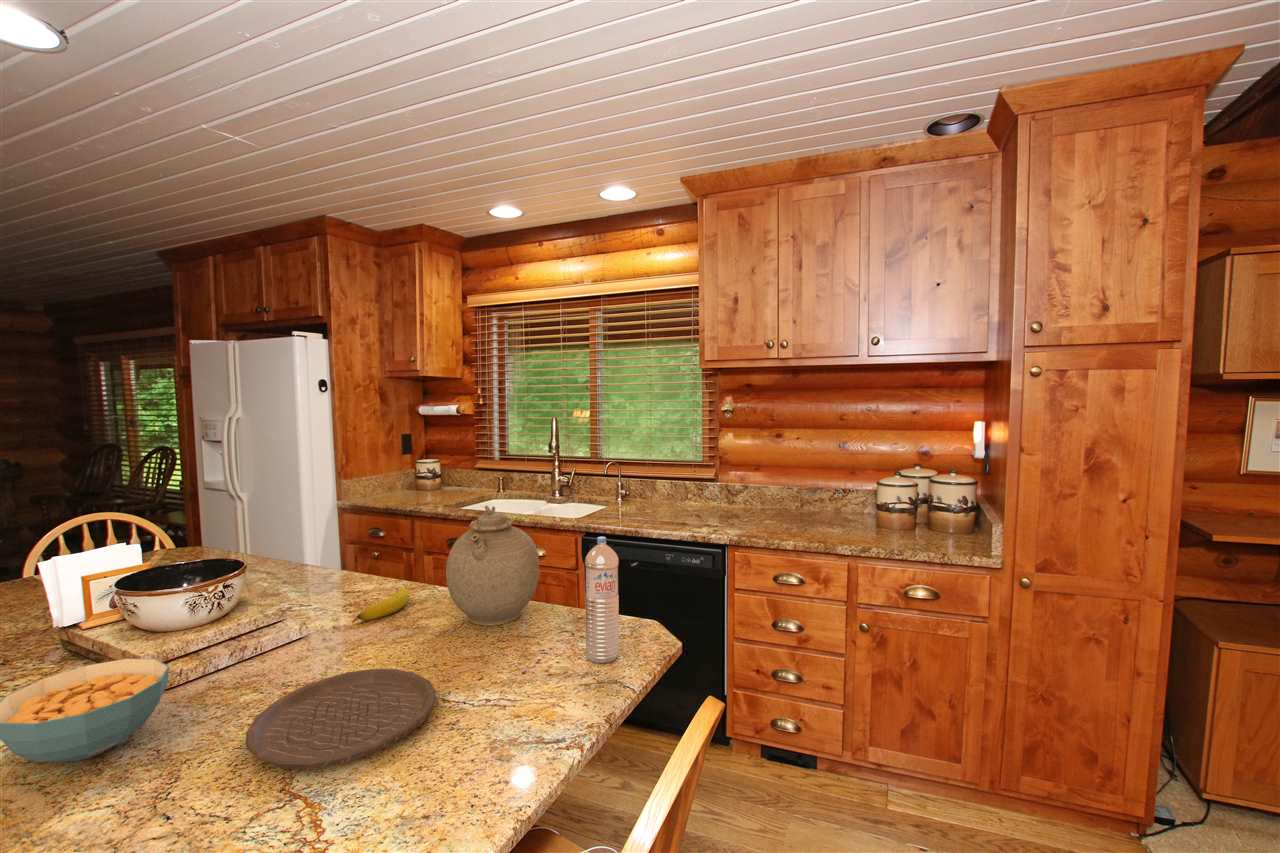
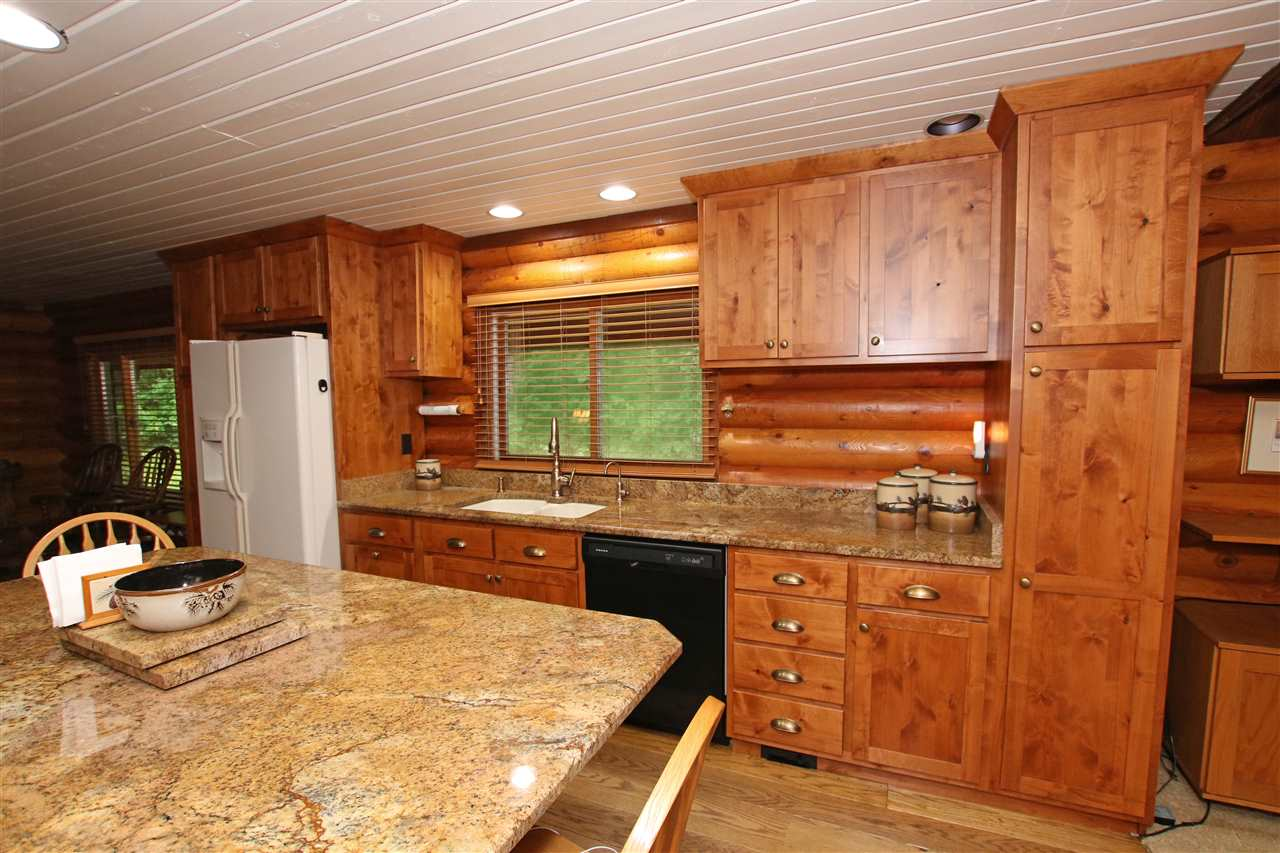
- water bottle [584,536,620,664]
- plate [245,668,437,771]
- banana [356,587,410,621]
- teapot [445,505,540,627]
- cereal bowl [0,658,170,763]
